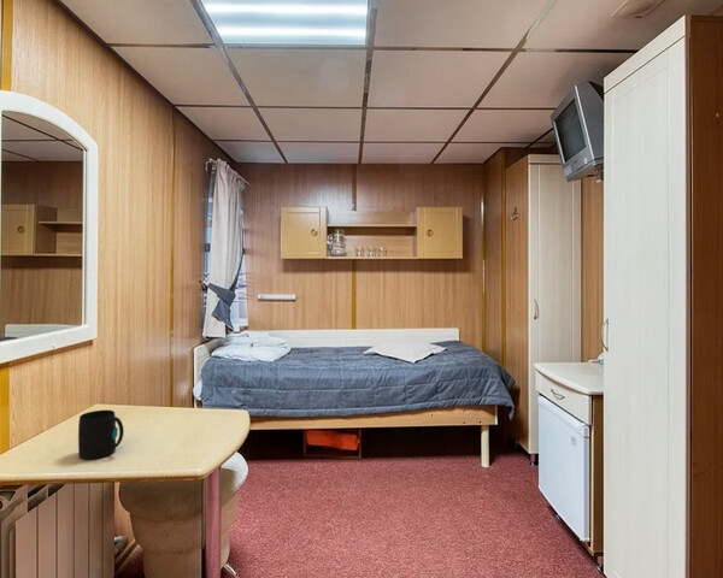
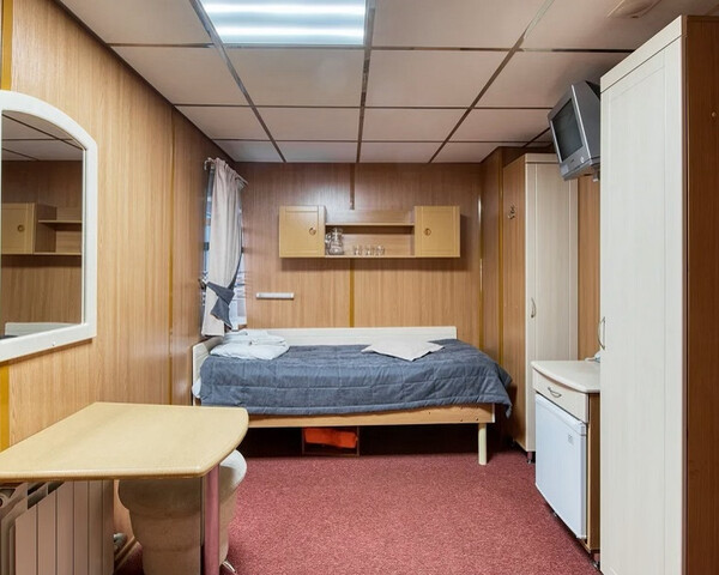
- mug [77,409,125,460]
